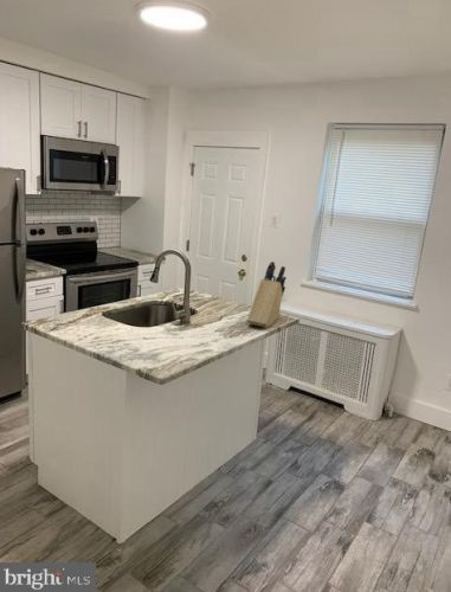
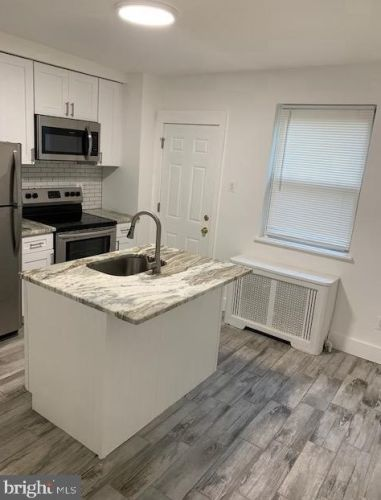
- knife block [246,260,288,329]
